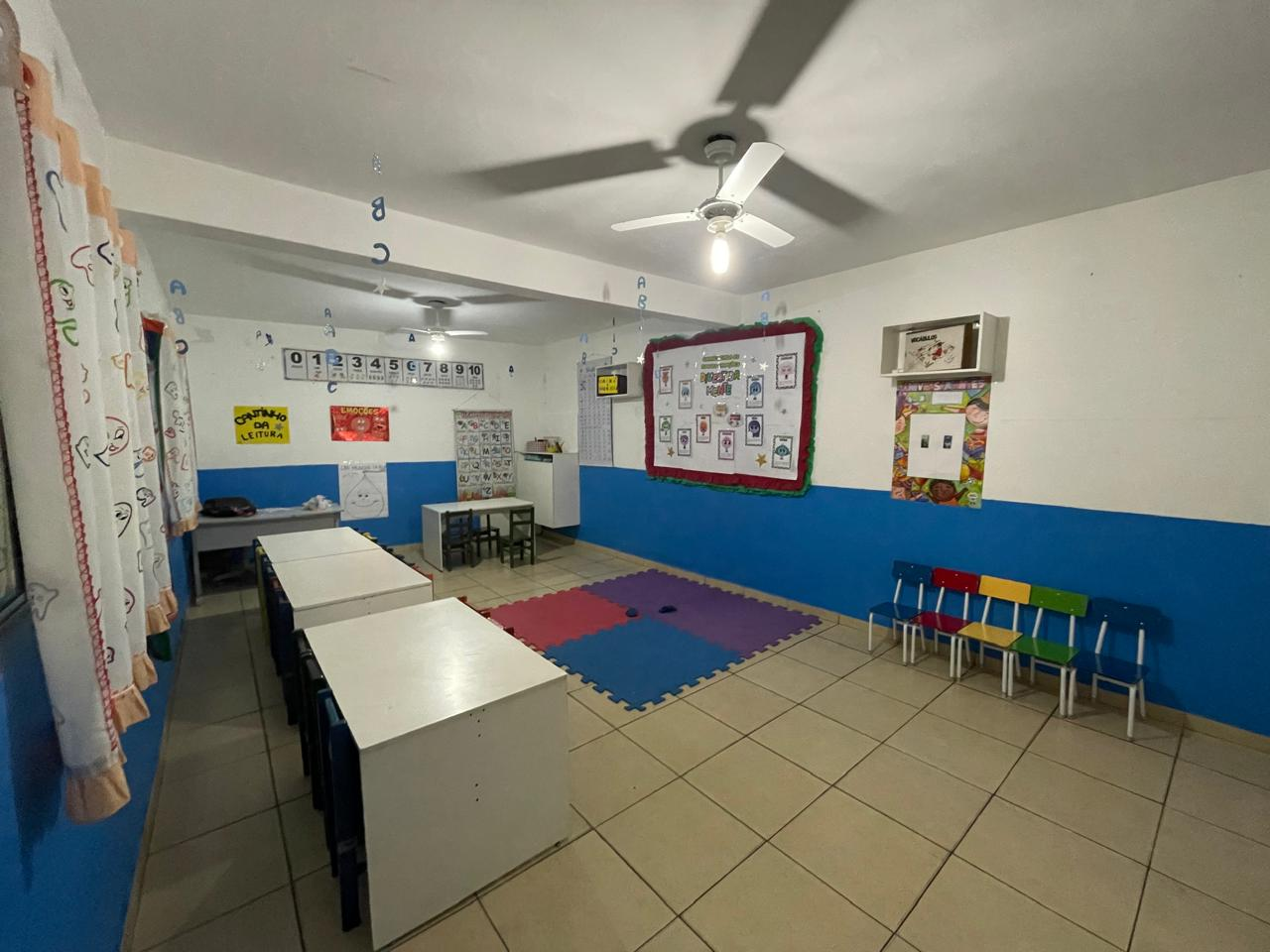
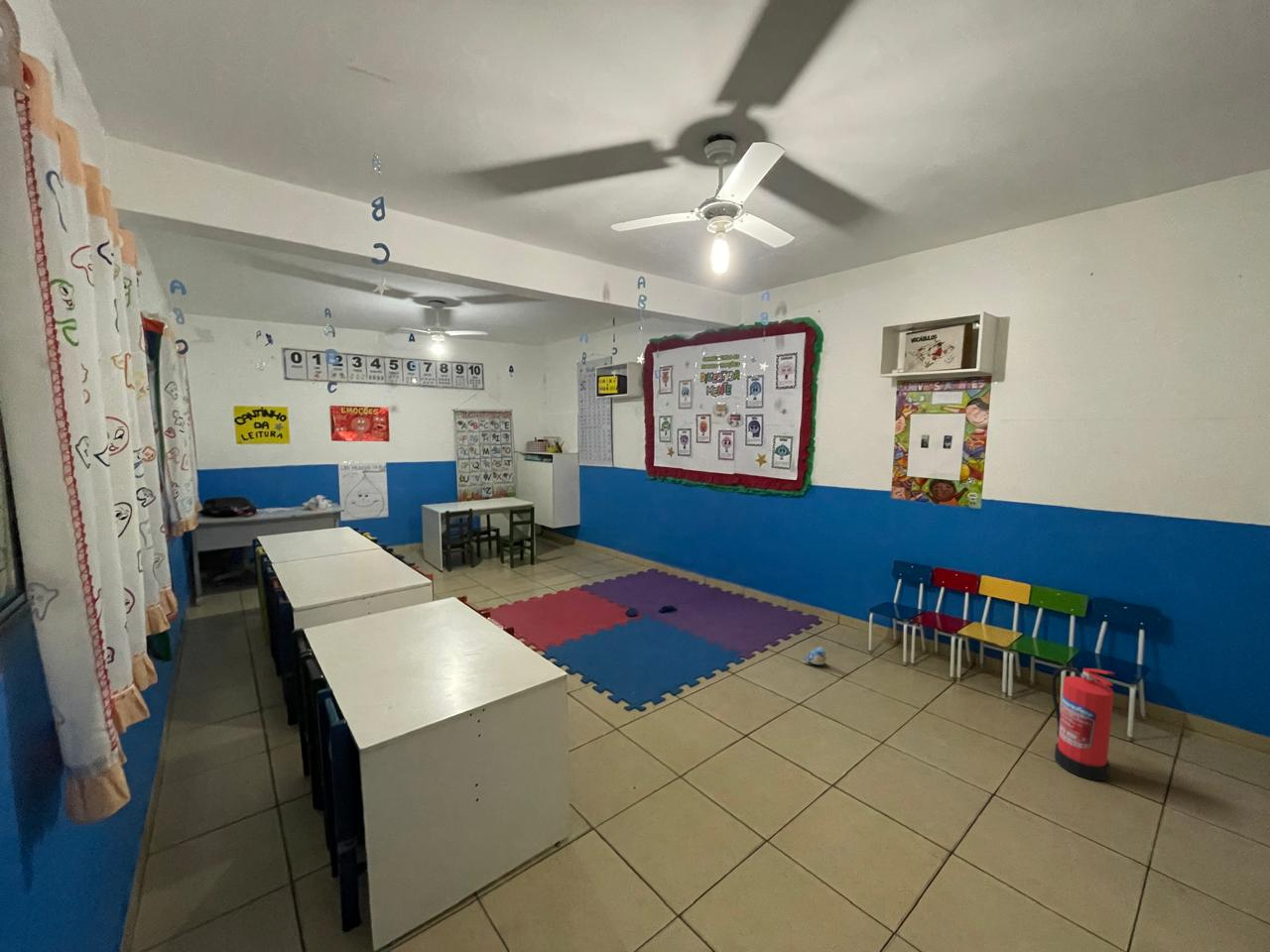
+ plush toy [803,646,827,665]
+ fire extinguisher [1051,665,1115,781]
